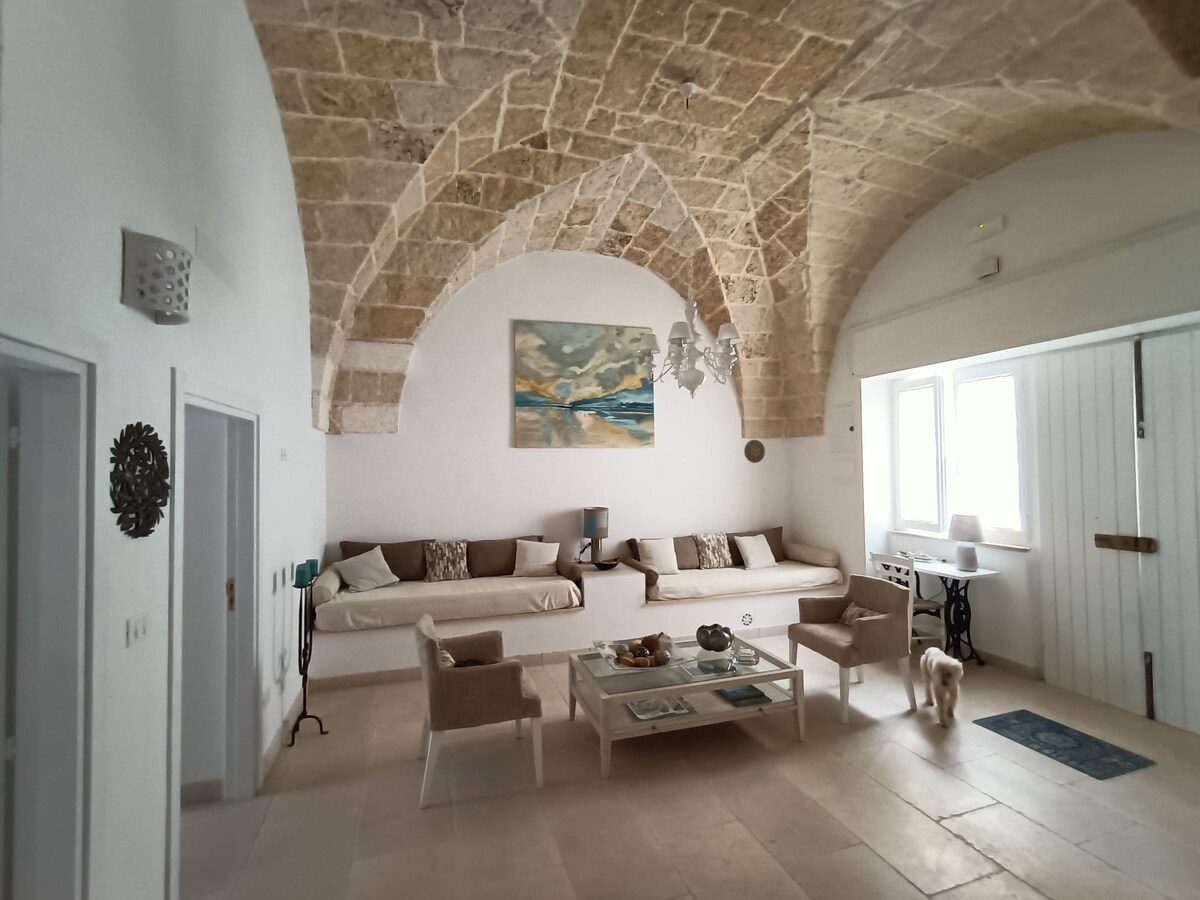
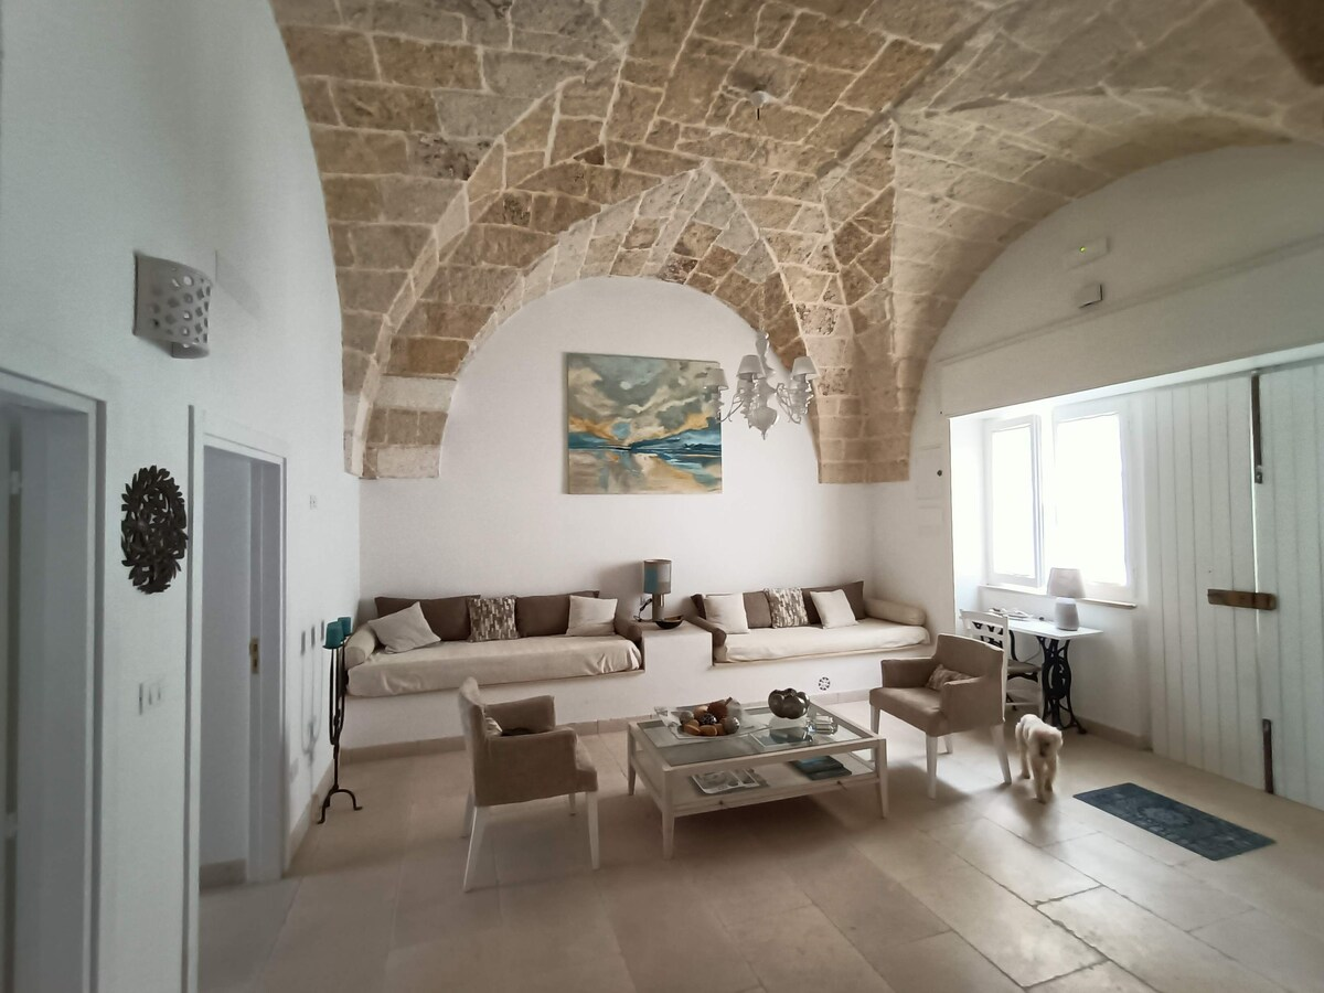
- decorative plate [743,439,766,464]
